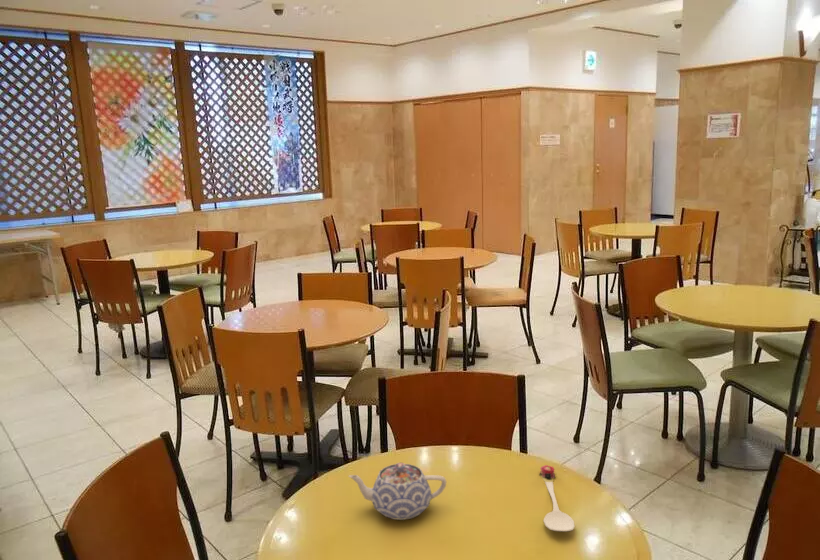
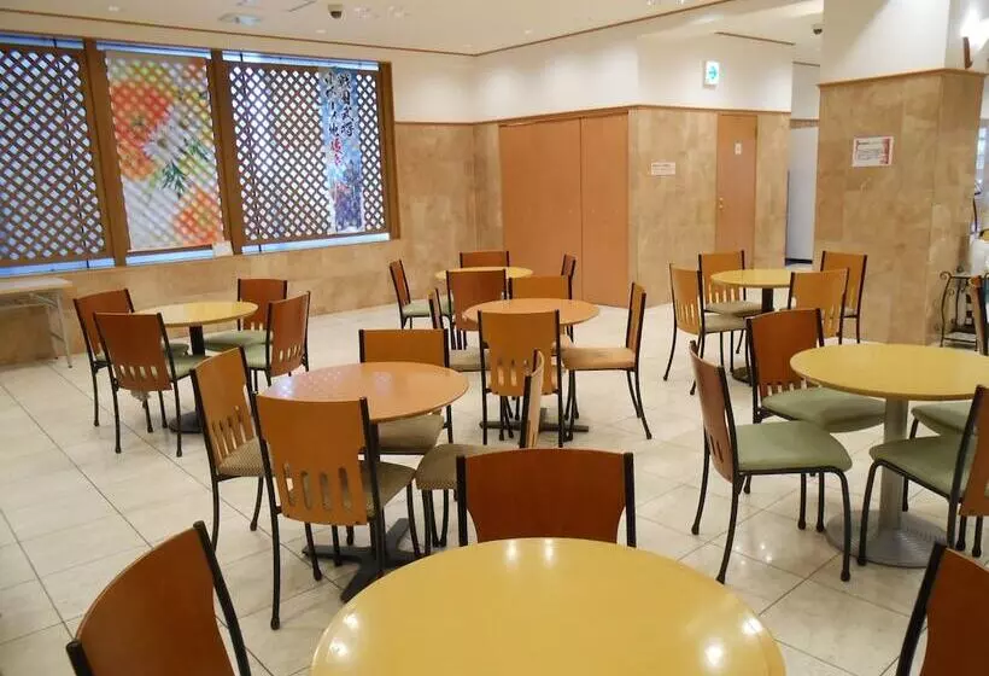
- teapot [348,462,447,521]
- spoon [538,464,576,532]
